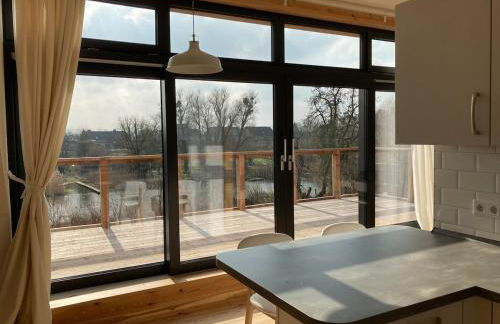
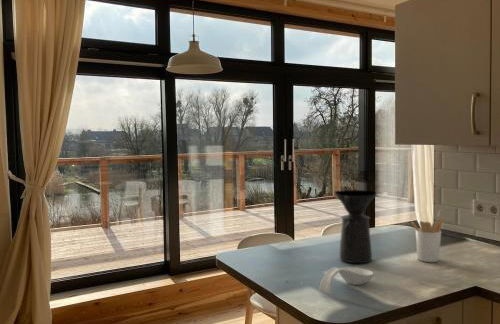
+ coffee maker [334,189,377,264]
+ utensil holder [410,216,445,263]
+ spoon rest [318,266,375,296]
